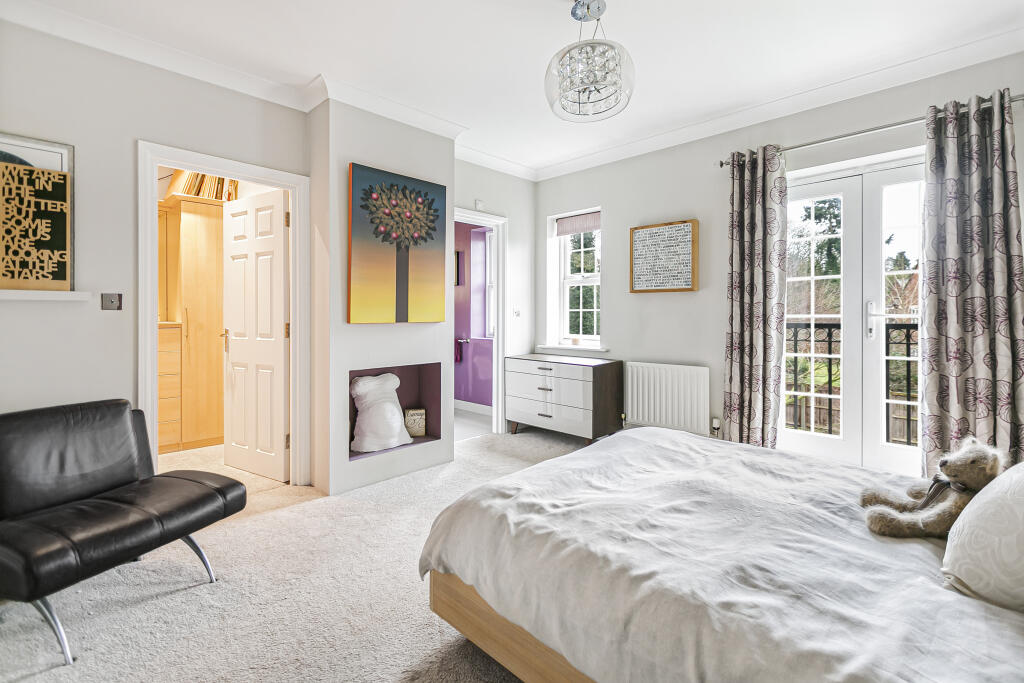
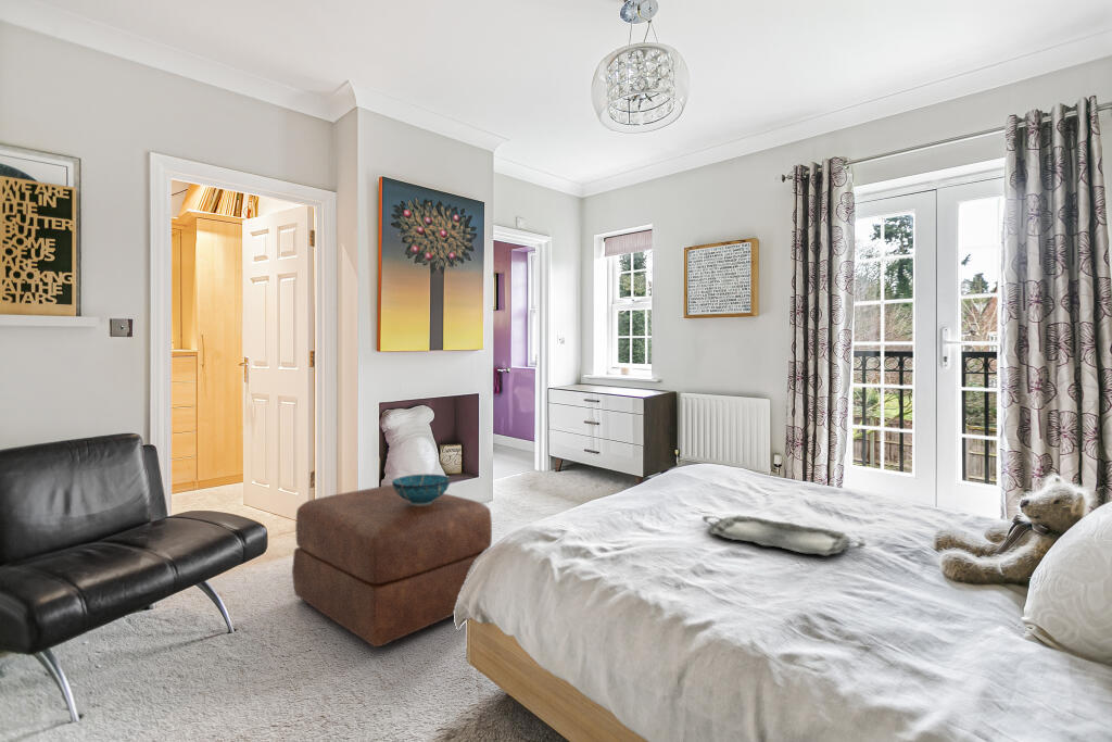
+ ottoman [291,483,493,649]
+ decorative bowl [391,474,452,505]
+ serving tray [702,515,868,557]
